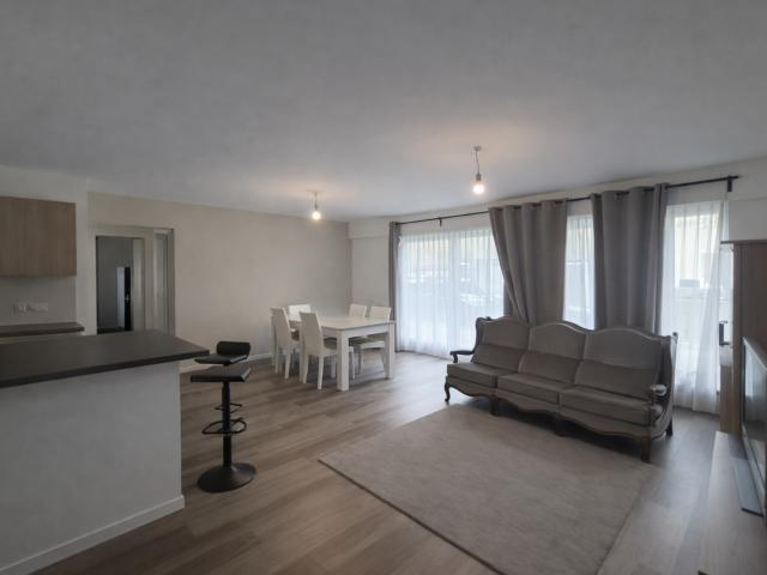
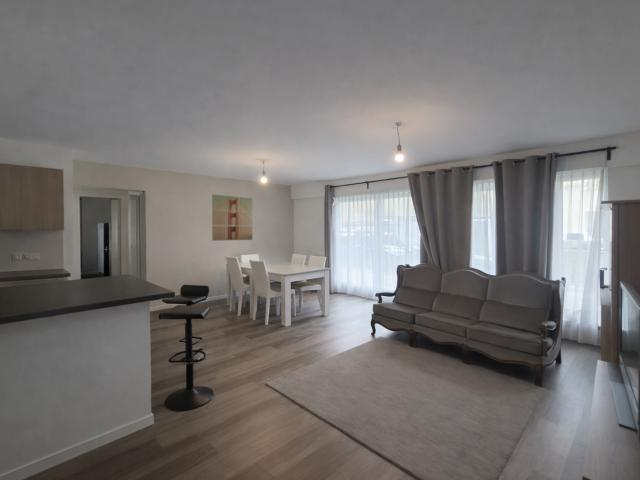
+ wall art [211,193,253,242]
